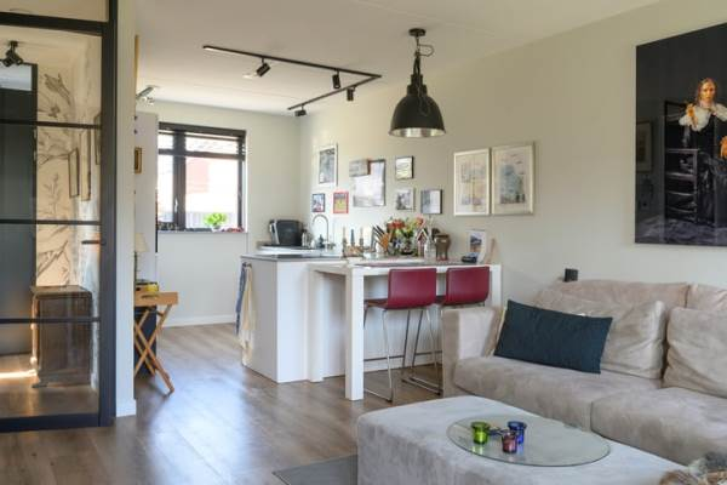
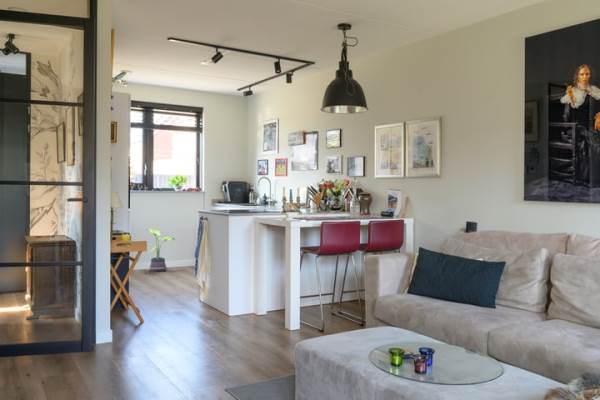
+ potted plant [146,227,176,272]
